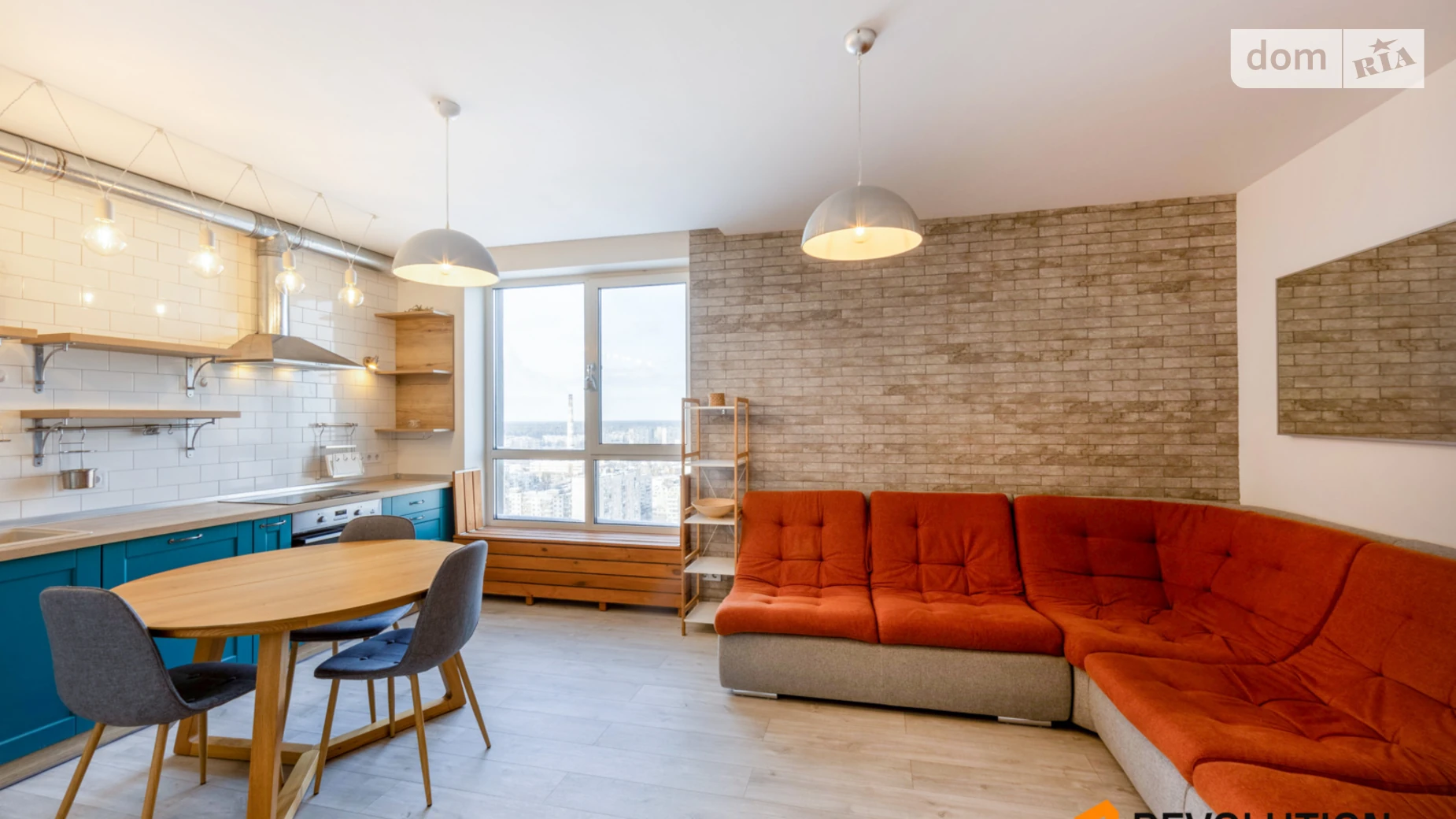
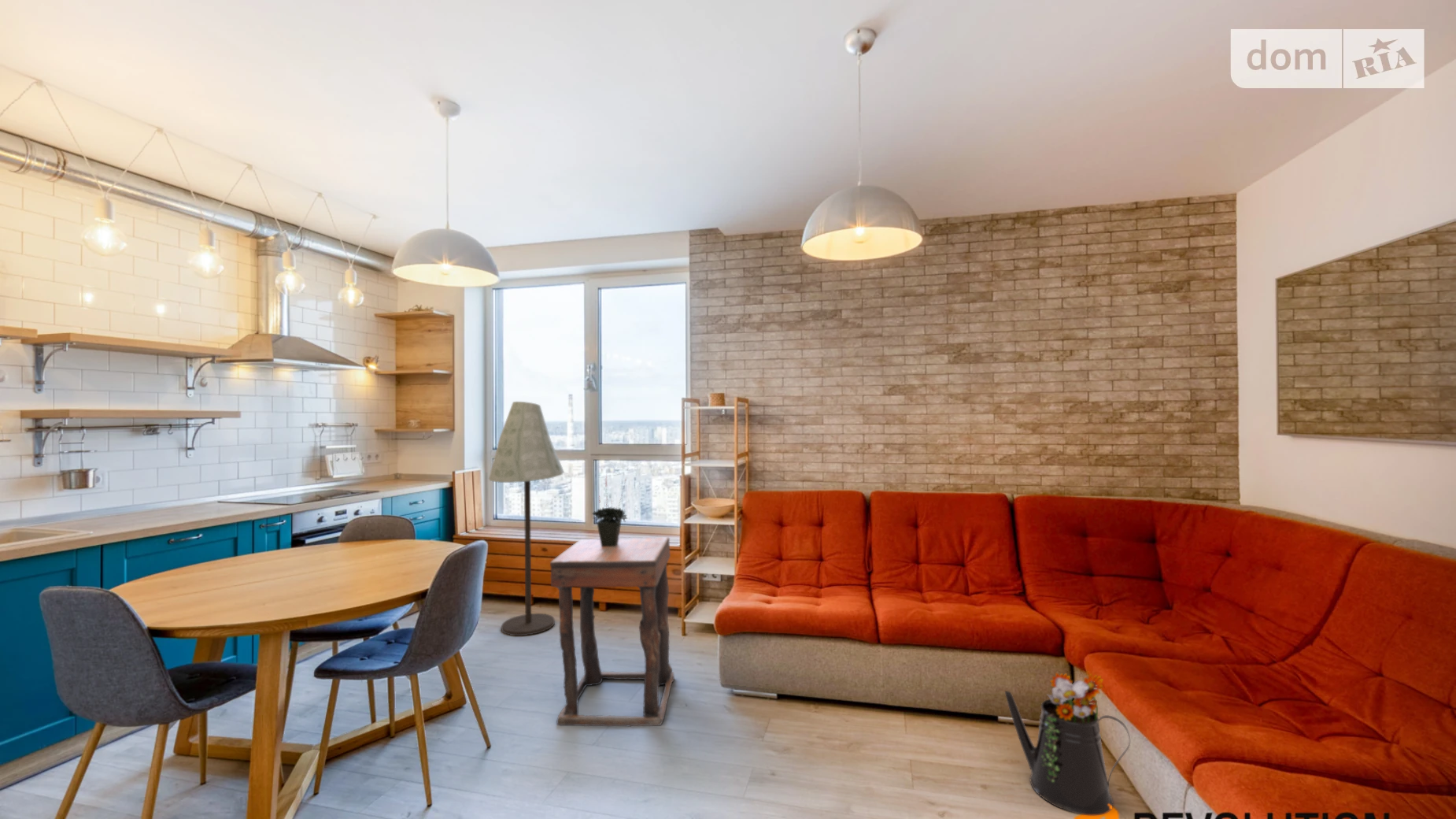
+ potted plant [591,474,628,547]
+ floor lamp [488,401,565,636]
+ watering can [1004,672,1131,817]
+ side table [549,536,675,728]
